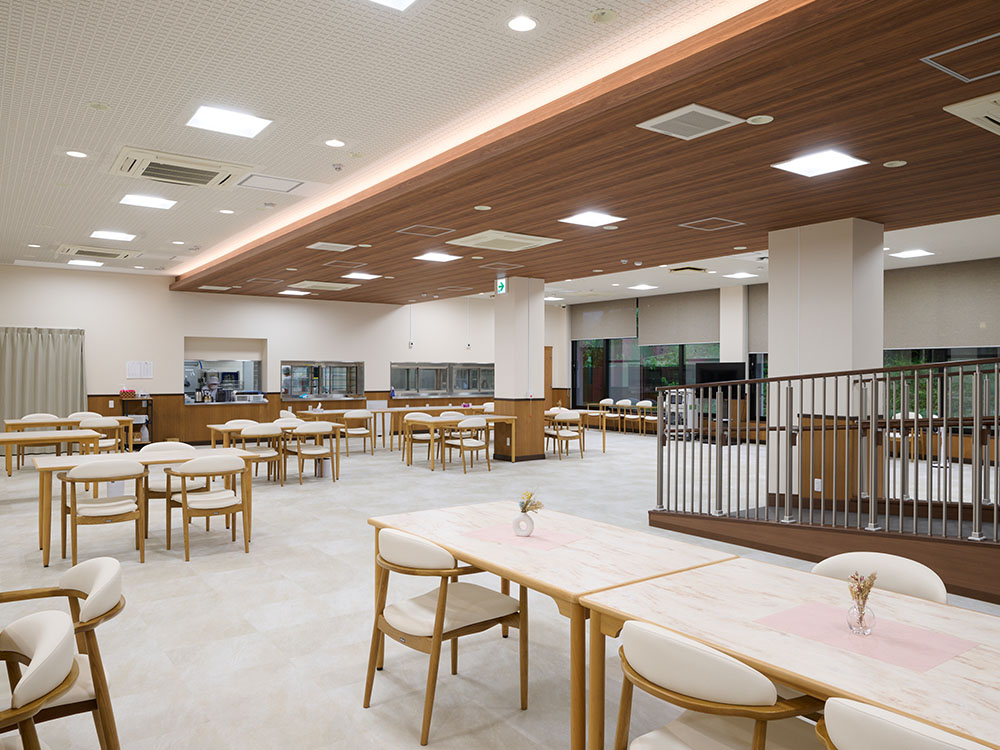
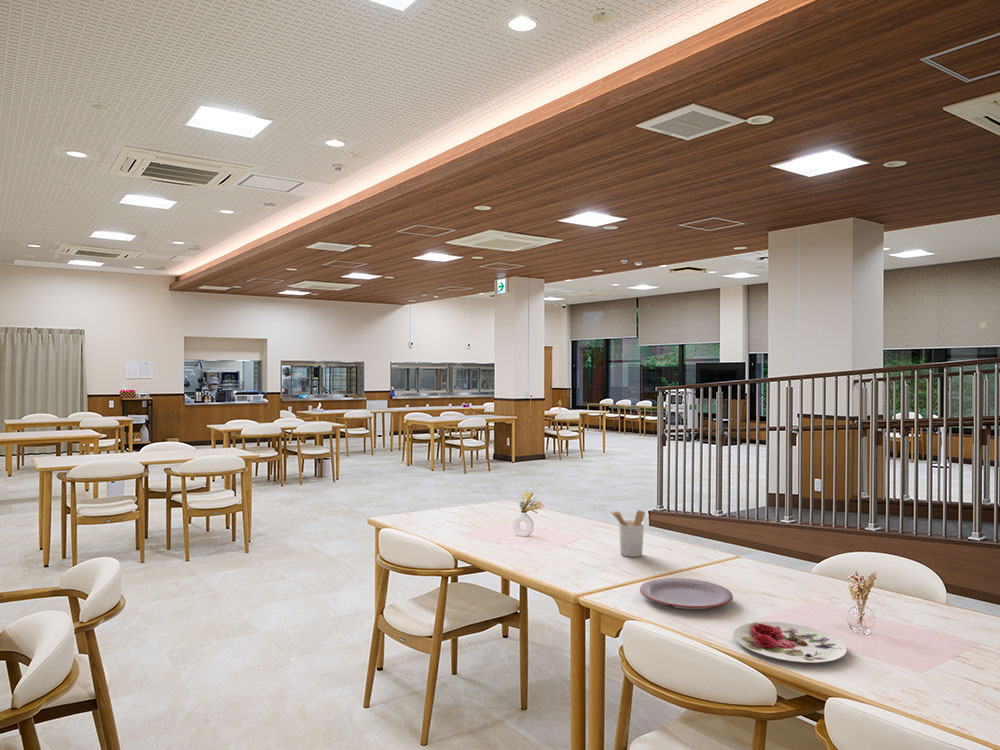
+ plate [733,621,848,664]
+ plate [639,577,734,610]
+ utensil holder [609,509,646,558]
